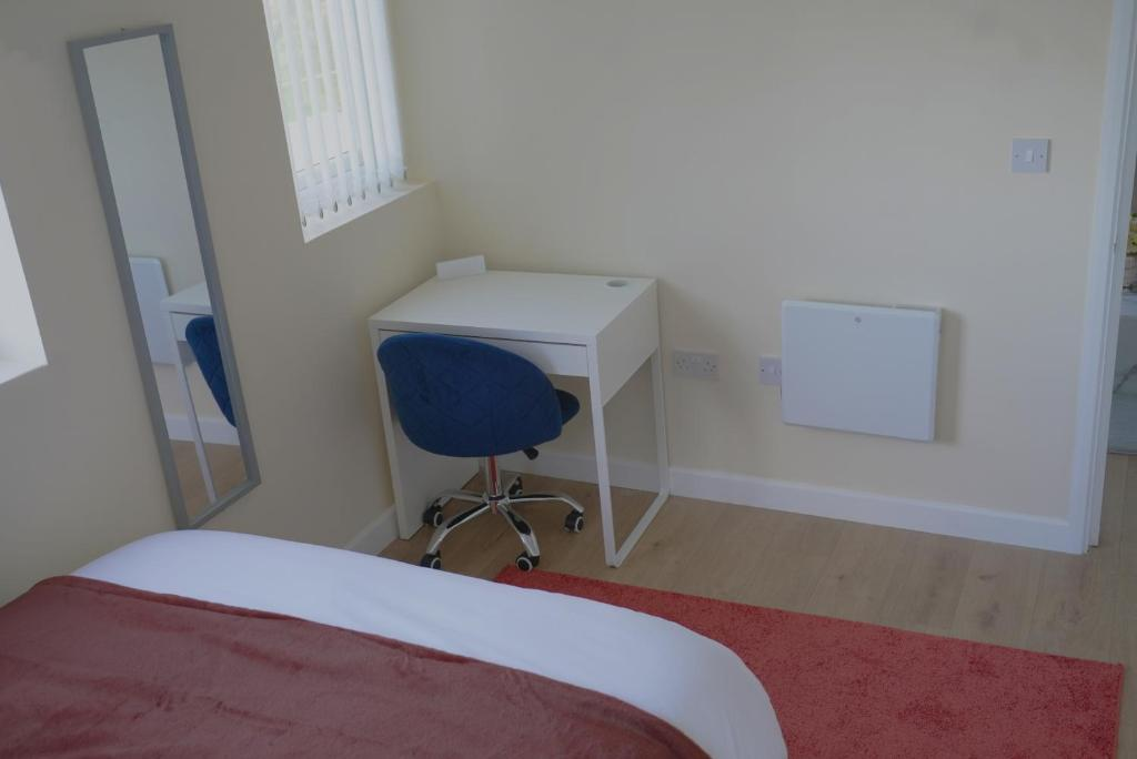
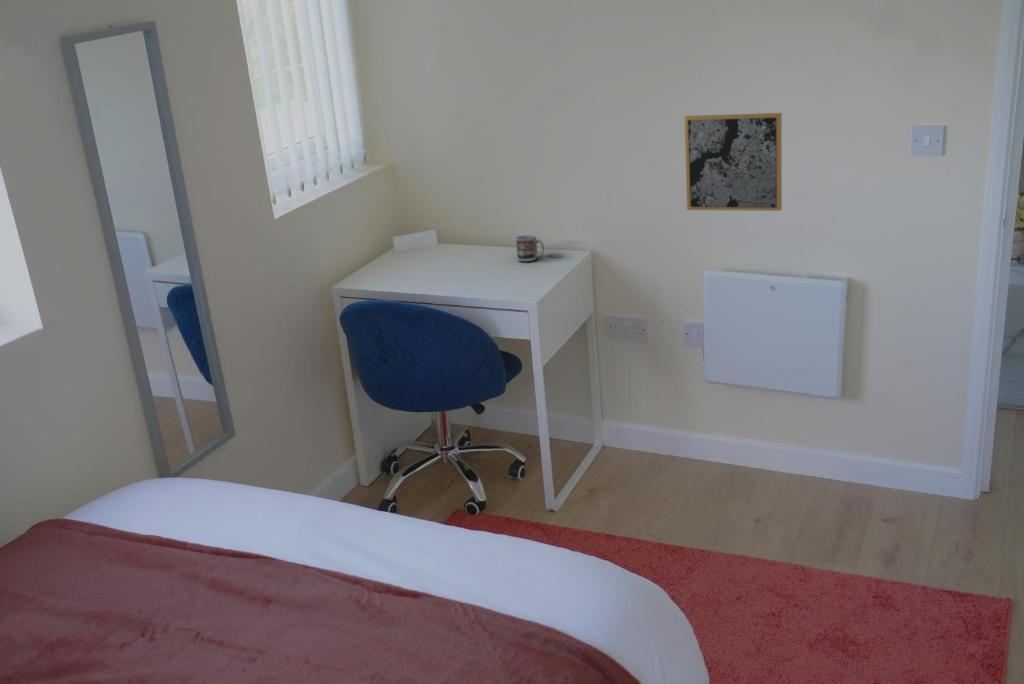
+ cup [515,234,545,262]
+ wall art [683,112,783,212]
